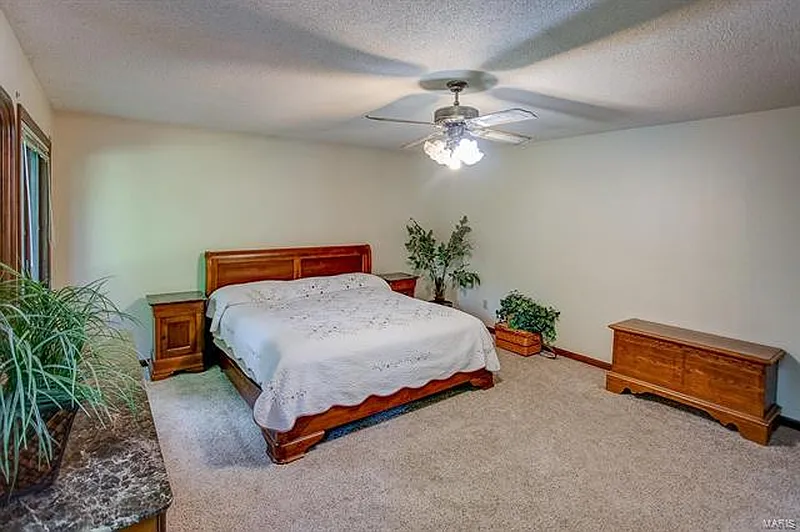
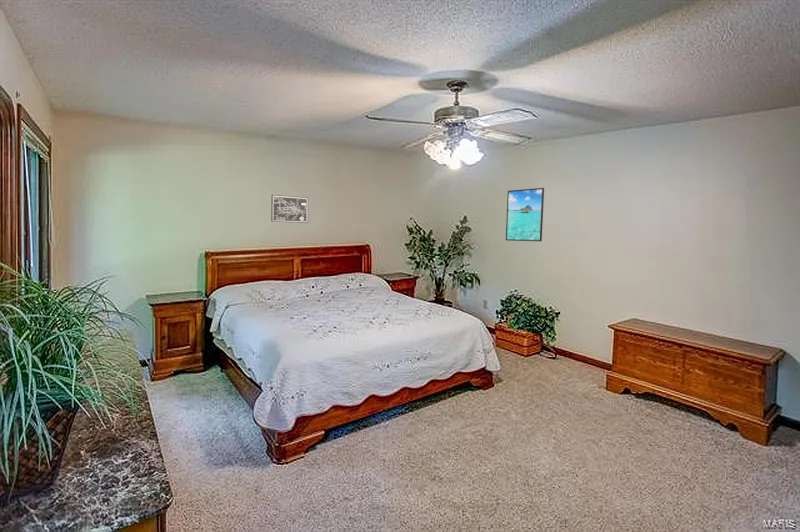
+ wall art [270,194,309,224]
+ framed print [505,187,545,242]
